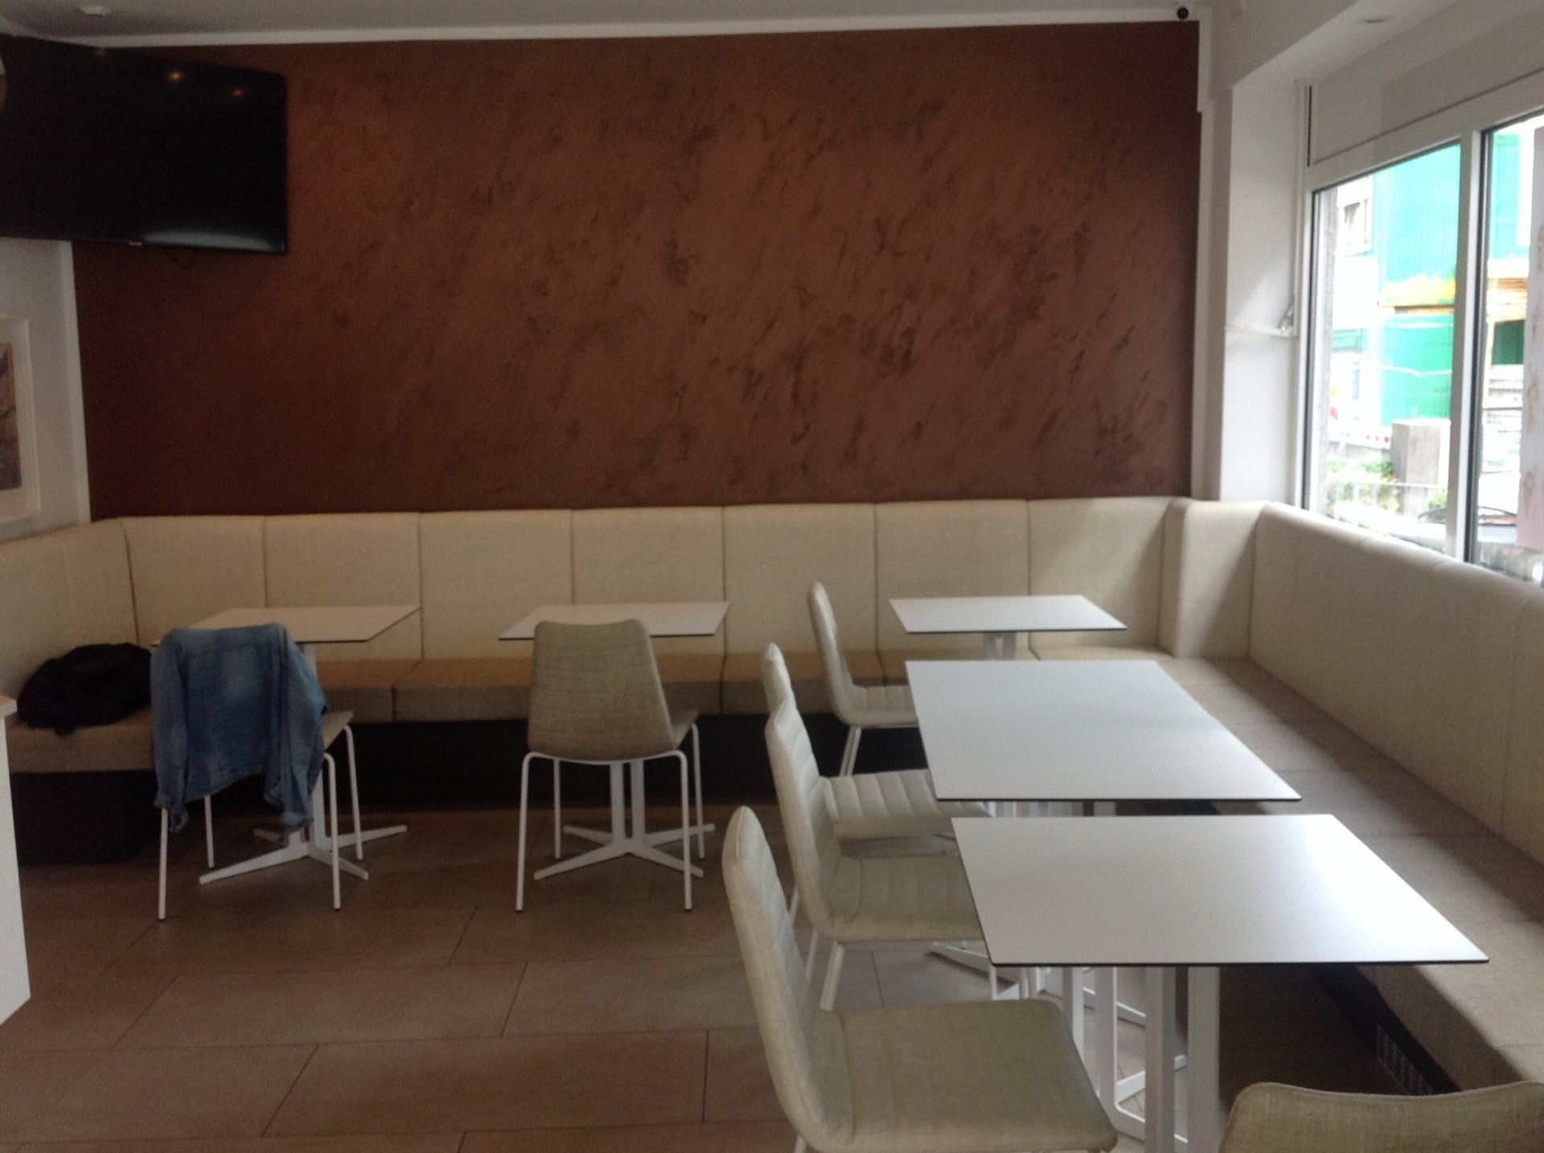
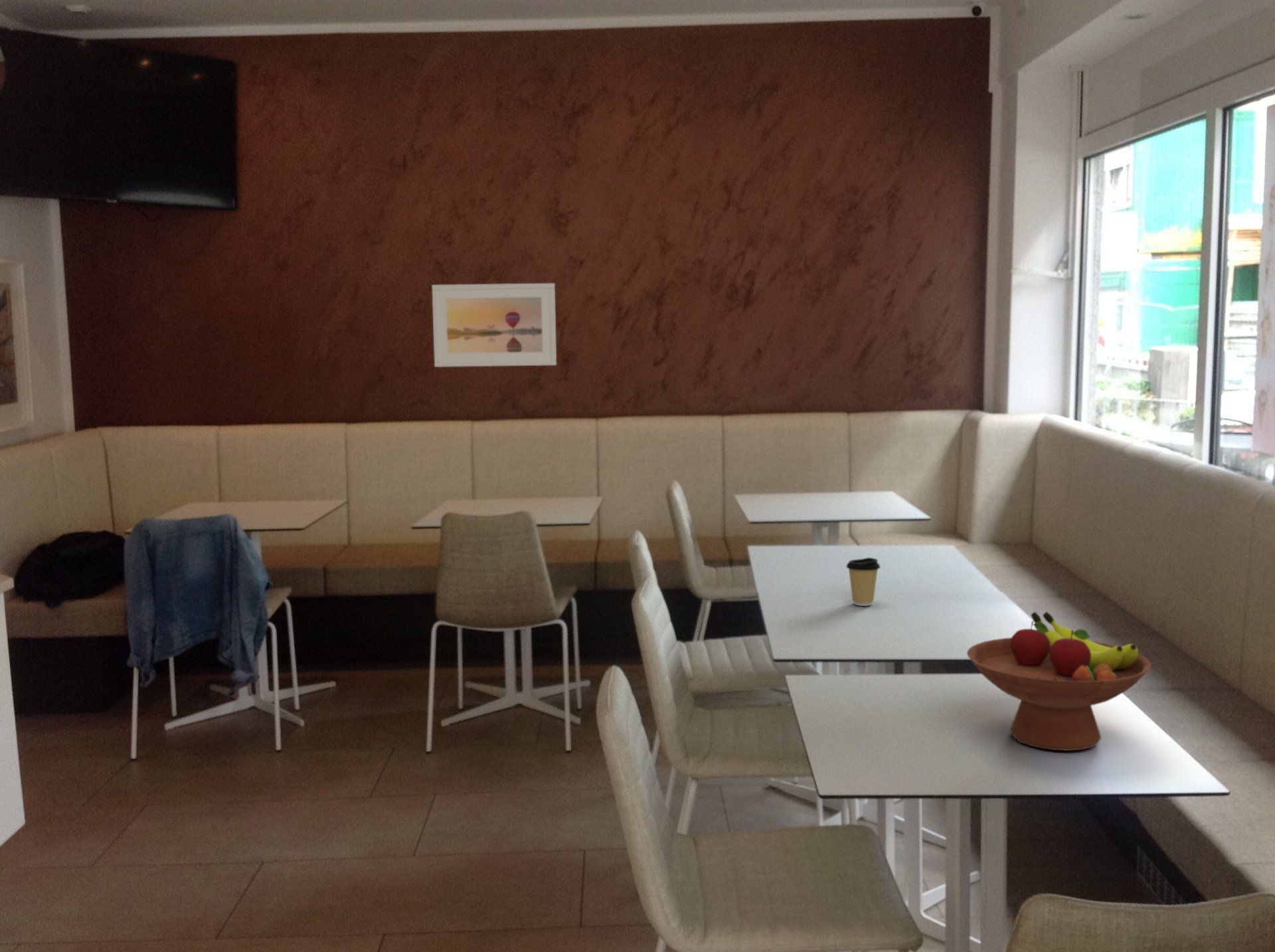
+ fruit bowl [966,611,1151,752]
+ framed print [431,283,557,368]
+ coffee cup [845,557,881,607]
